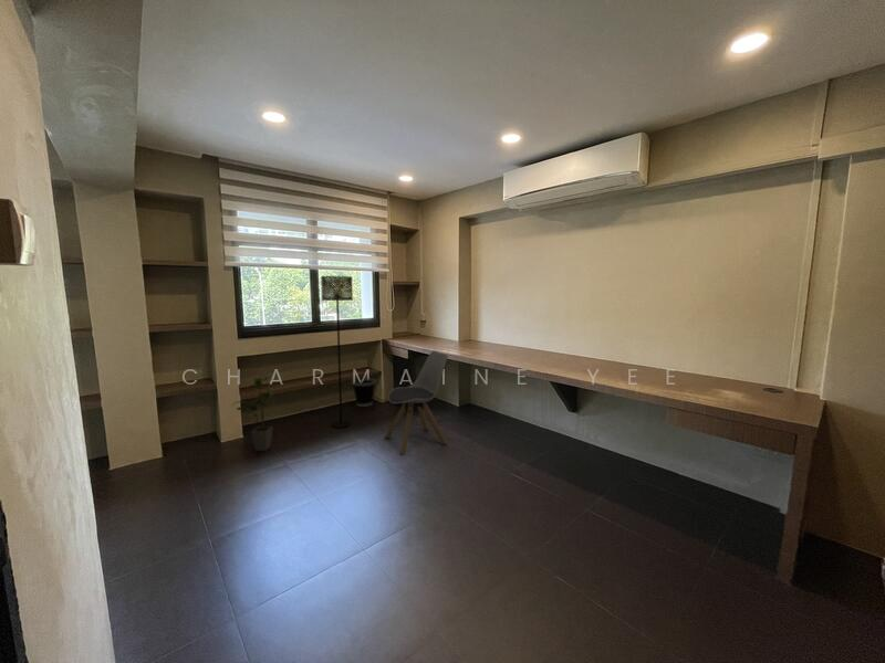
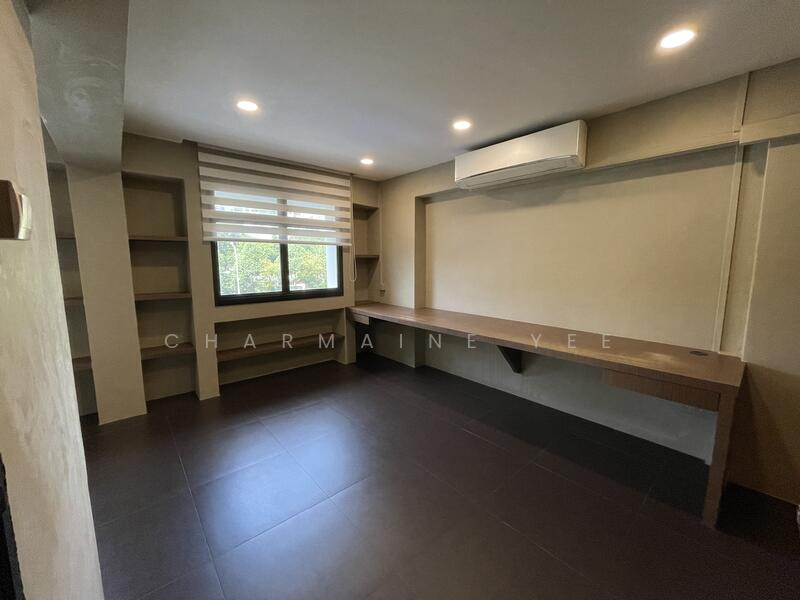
- floor lamp [320,275,354,429]
- chair [384,350,449,455]
- house plant [232,376,277,452]
- wastebasket [351,377,377,408]
